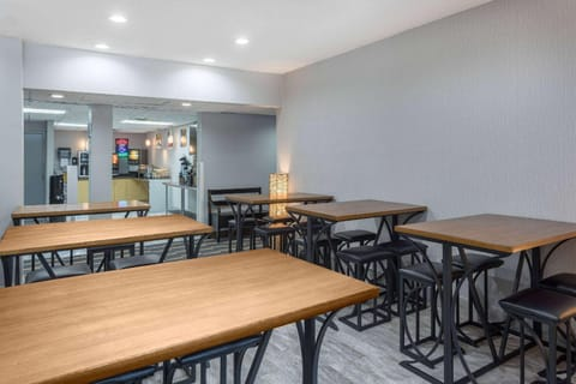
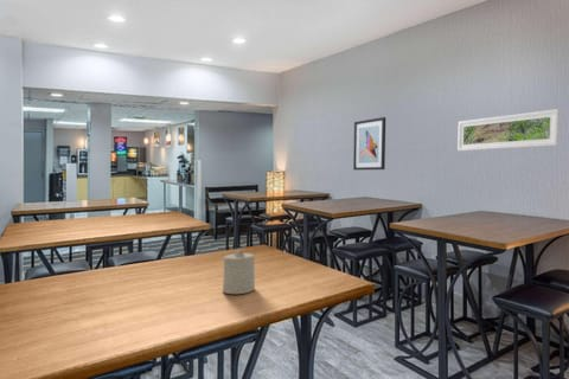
+ candle [222,248,256,295]
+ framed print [456,108,561,152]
+ wall art [352,116,386,171]
